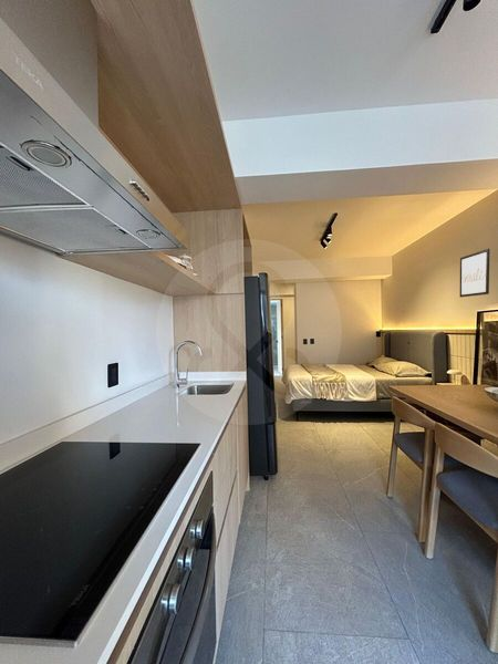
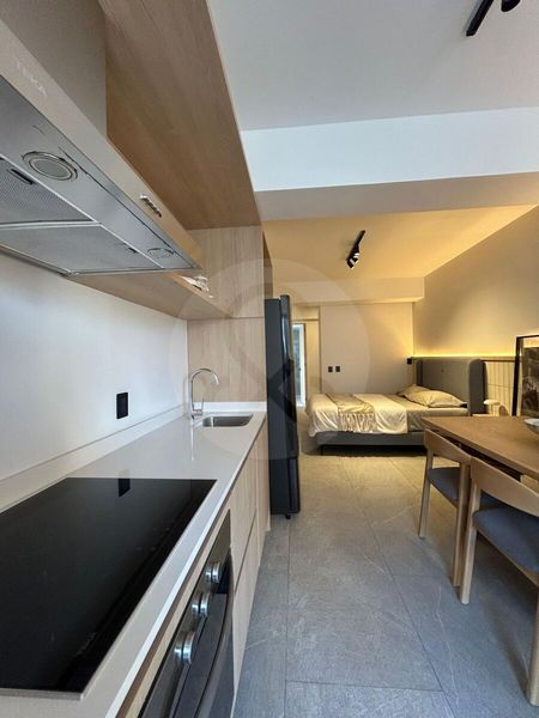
- wall art [459,248,490,299]
